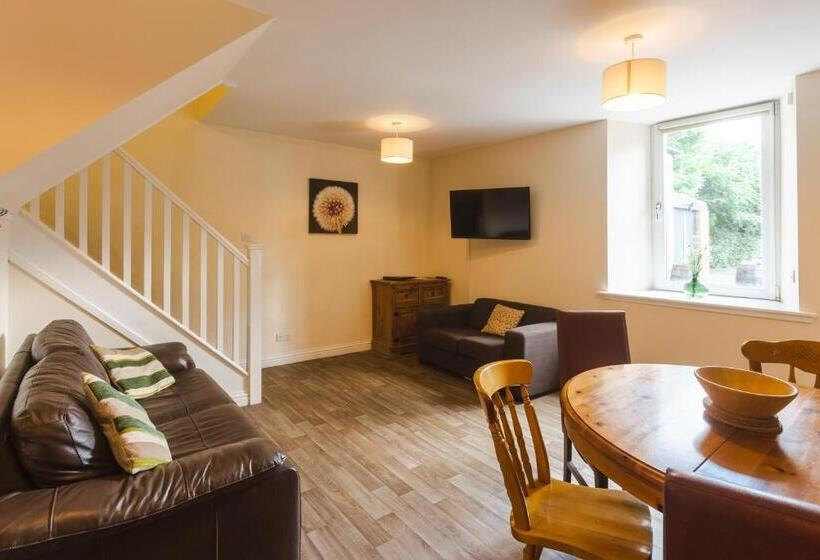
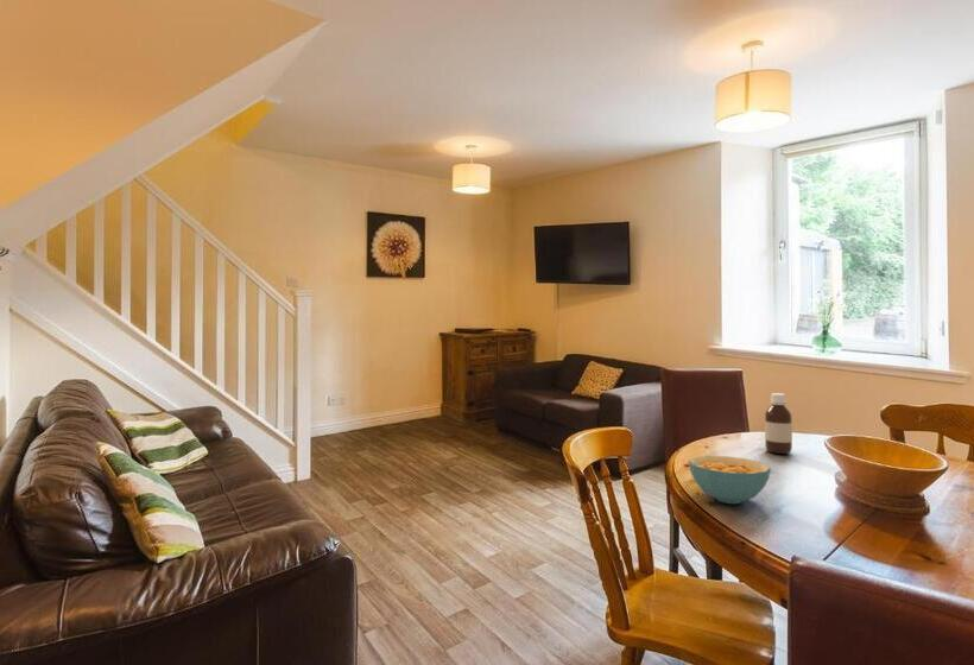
+ bottle [764,392,793,455]
+ cereal bowl [688,455,772,505]
